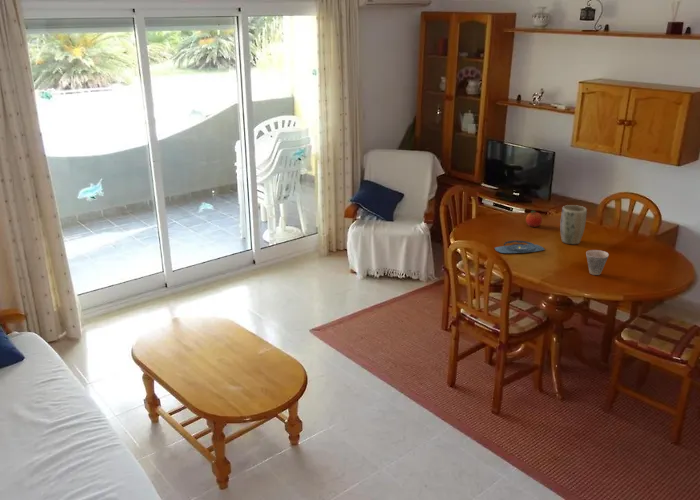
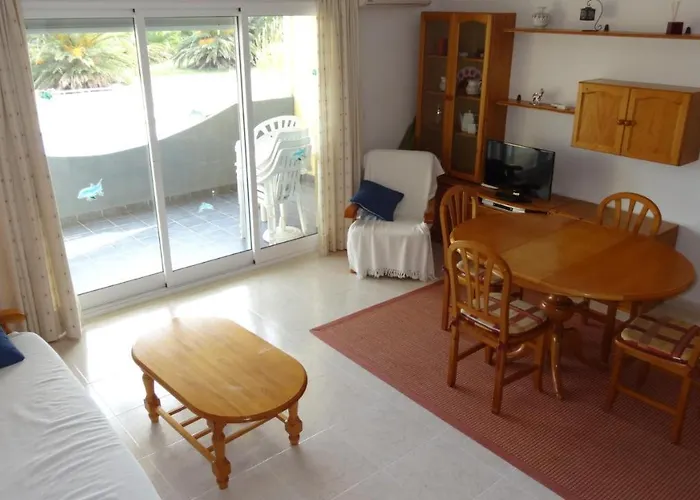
- fruit [525,210,543,228]
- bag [494,233,546,254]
- cup [585,249,610,276]
- plant pot [559,204,588,245]
